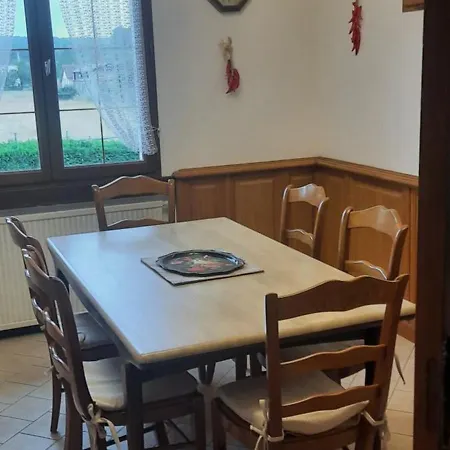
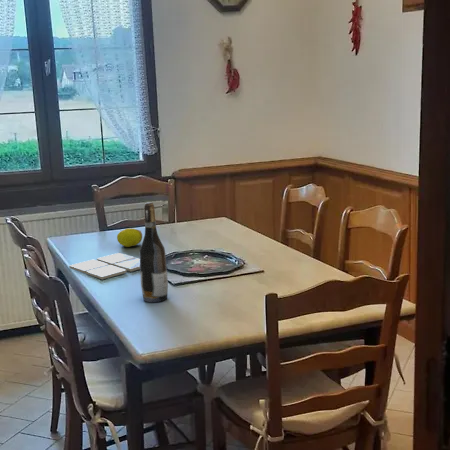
+ fruit [116,227,143,248]
+ drink coaster [68,252,140,280]
+ wine bottle [138,201,169,303]
